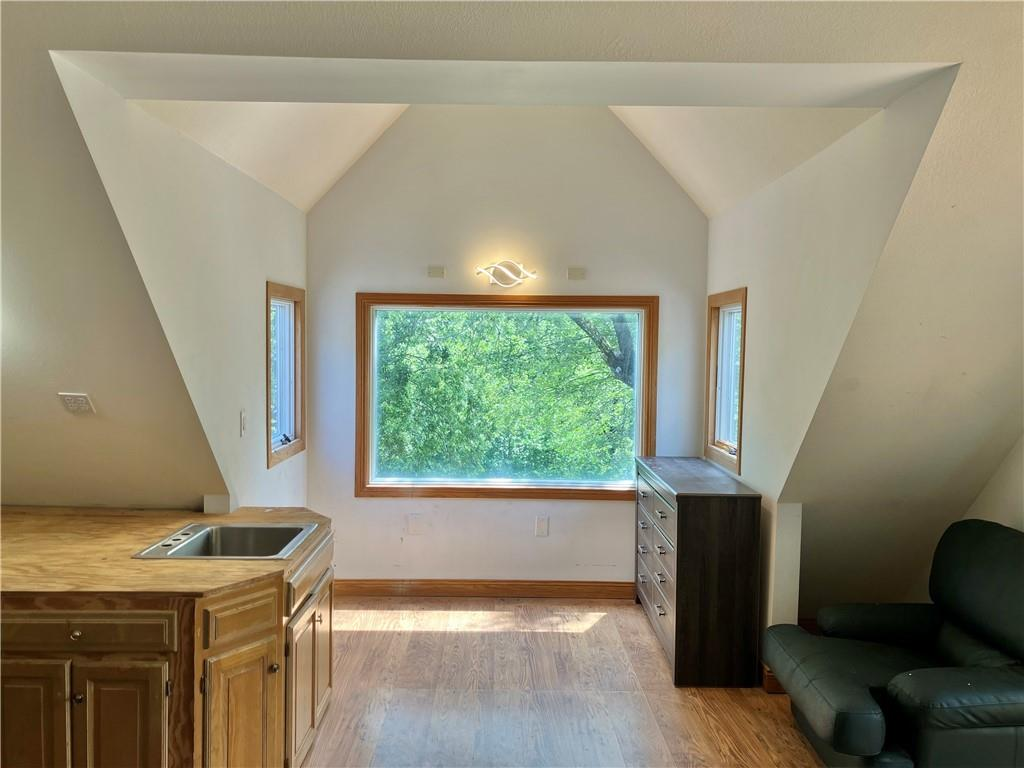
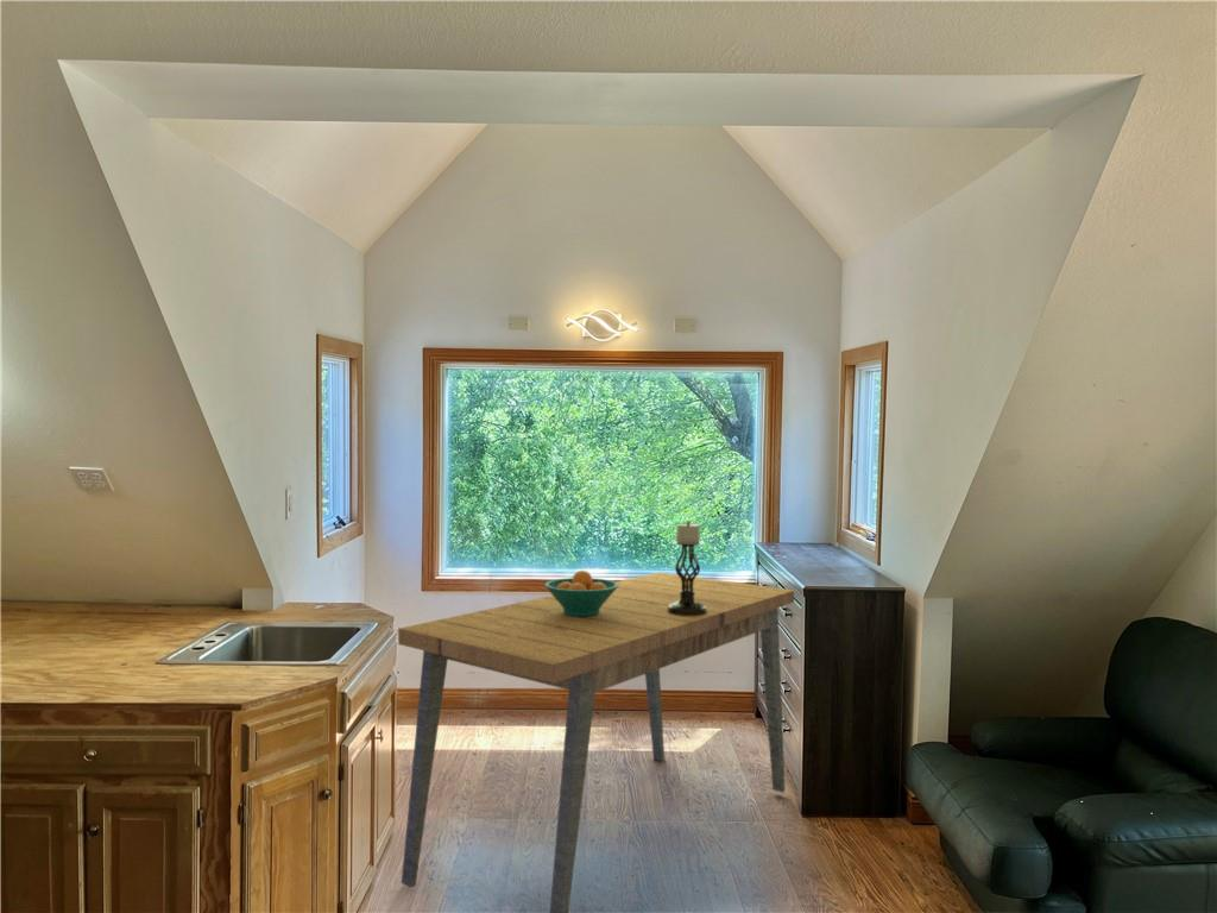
+ dining table [397,572,795,913]
+ fruit bowl [543,569,619,616]
+ candle holder [668,520,707,616]
